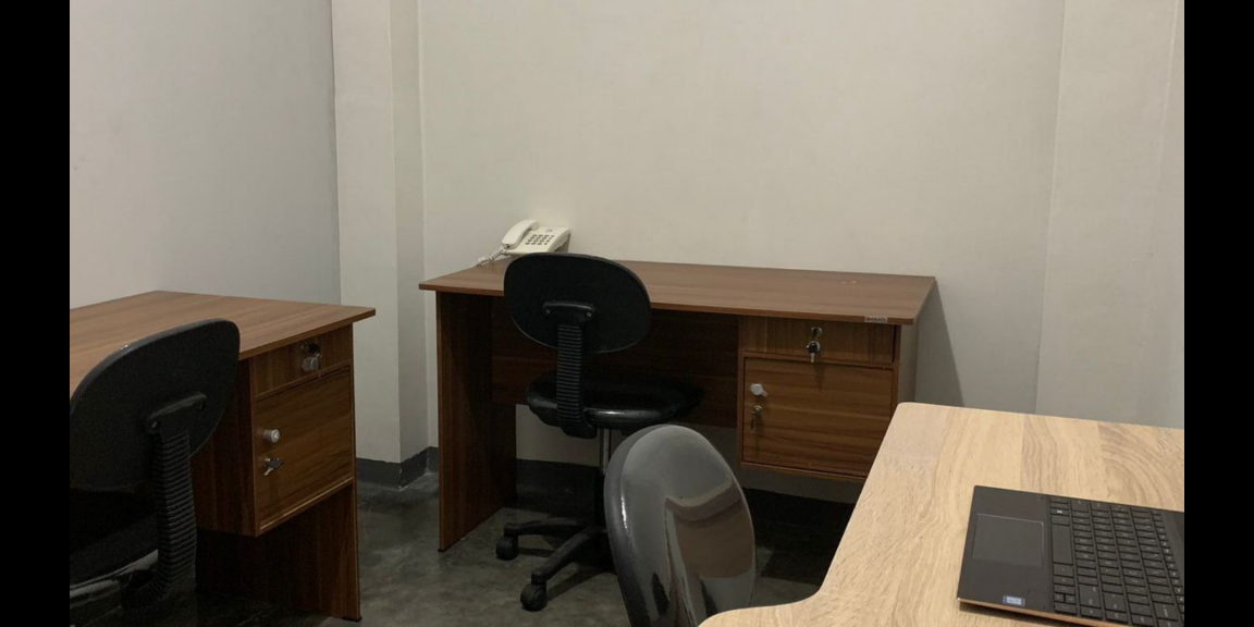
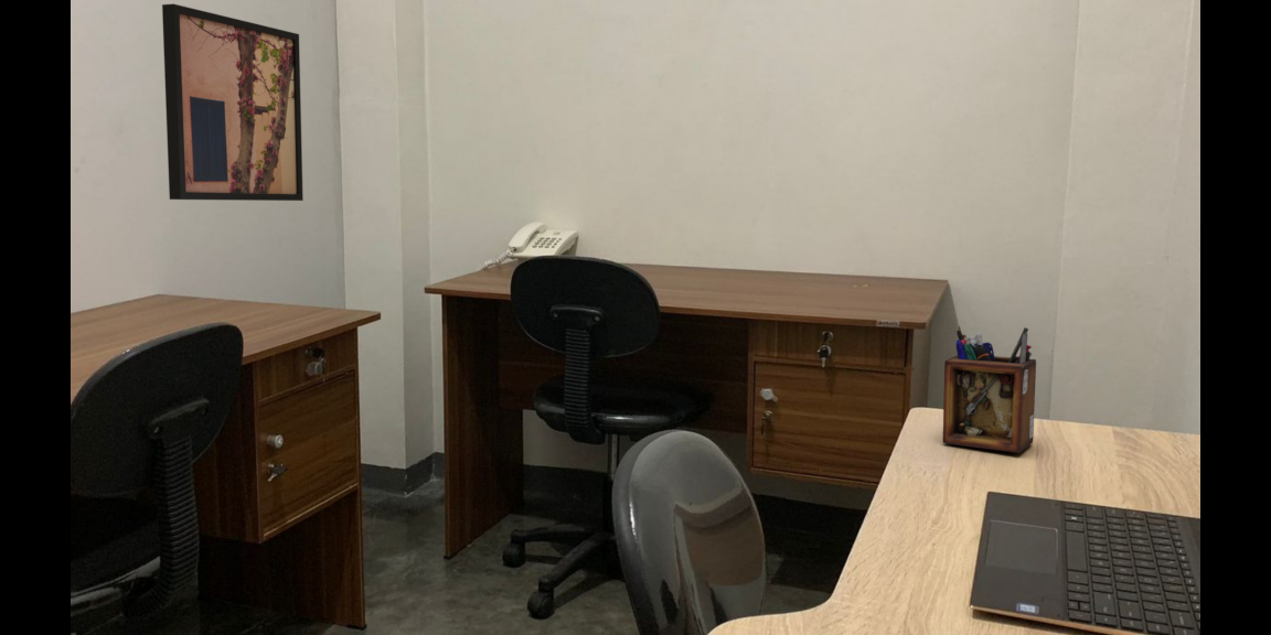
+ wall art [161,3,305,202]
+ desk organizer [942,325,1037,454]
